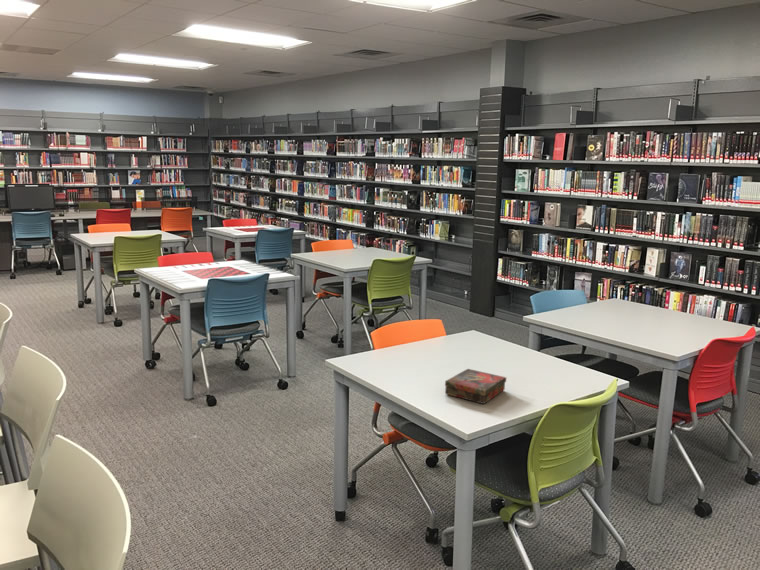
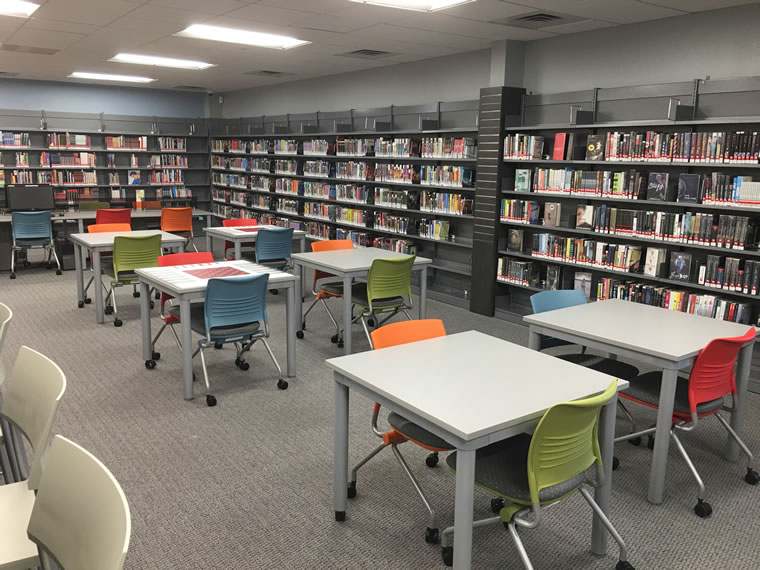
- book [444,368,507,405]
